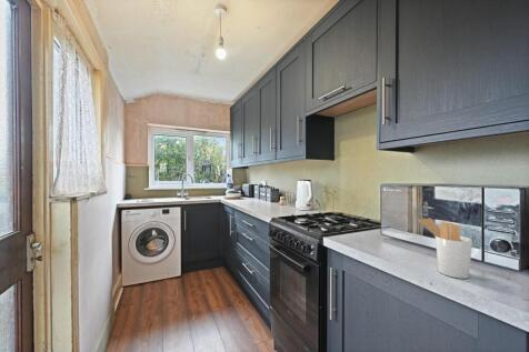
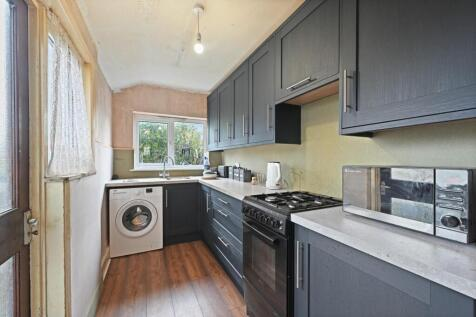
- utensil holder [418,217,473,280]
